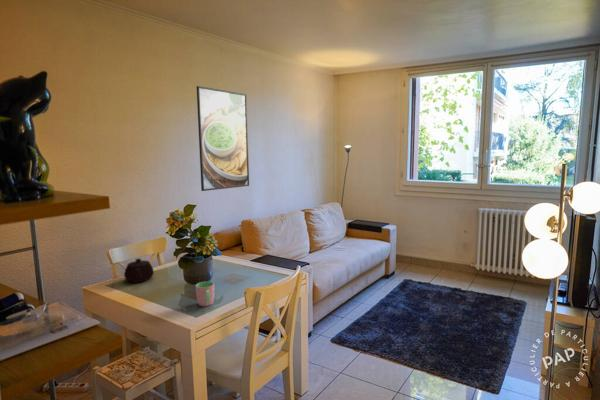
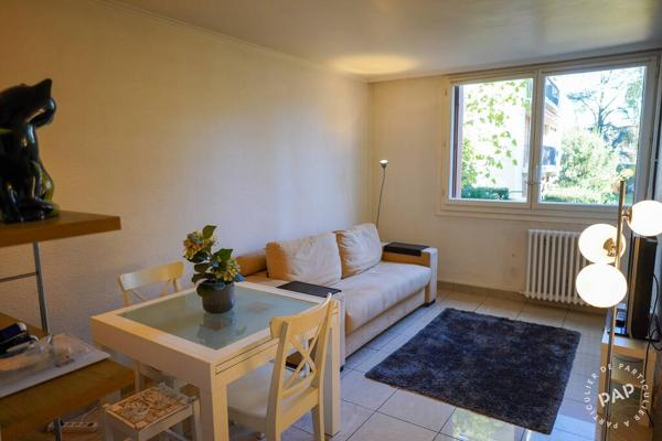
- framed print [196,85,250,192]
- cup [195,281,215,307]
- teapot [123,258,155,284]
